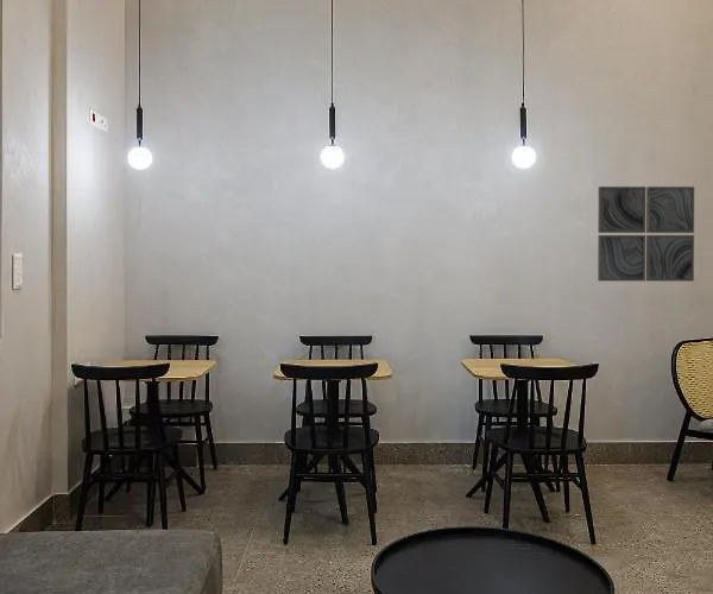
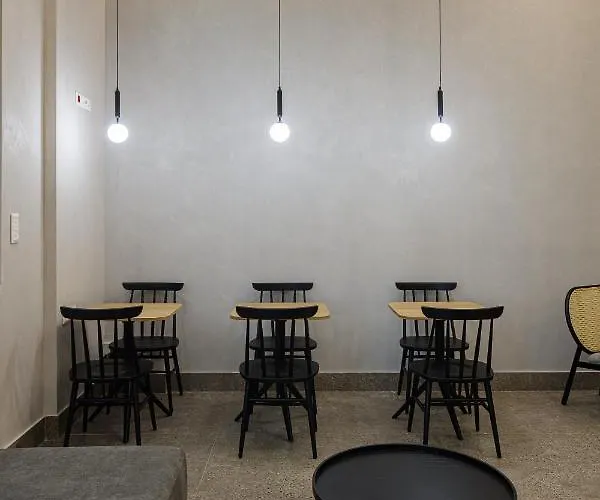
- wall art [597,185,695,283]
